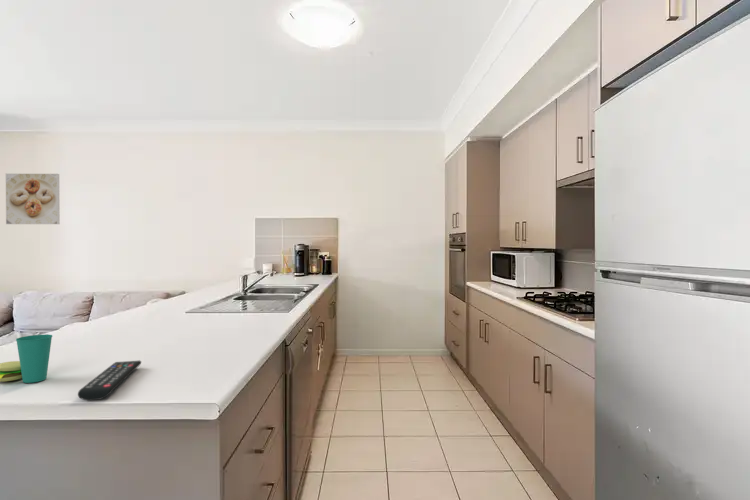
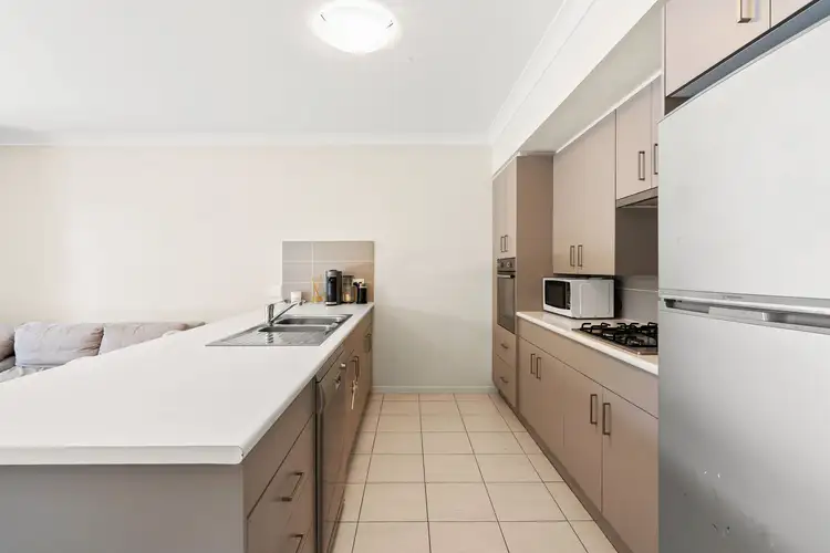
- cup [0,333,53,384]
- remote control [77,360,142,402]
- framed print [5,173,61,225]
